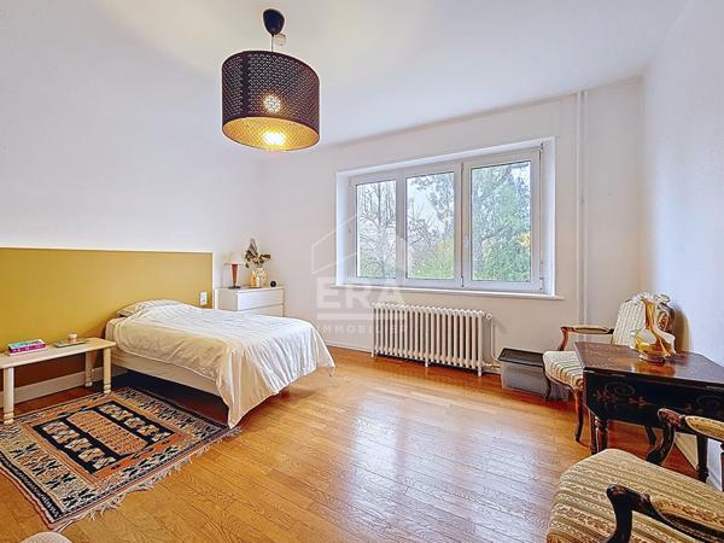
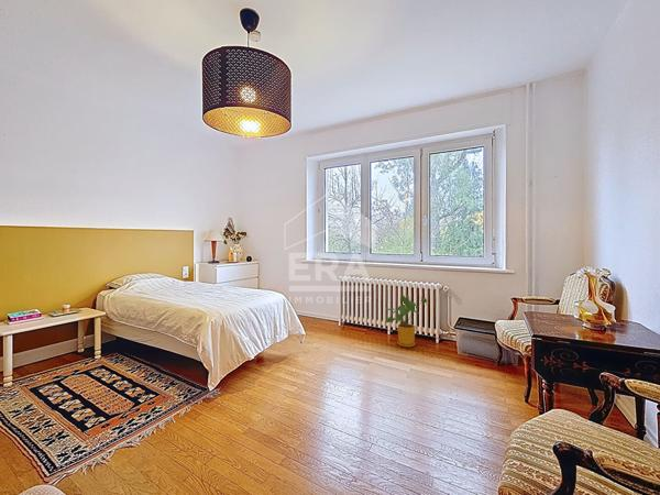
+ house plant [385,295,428,348]
